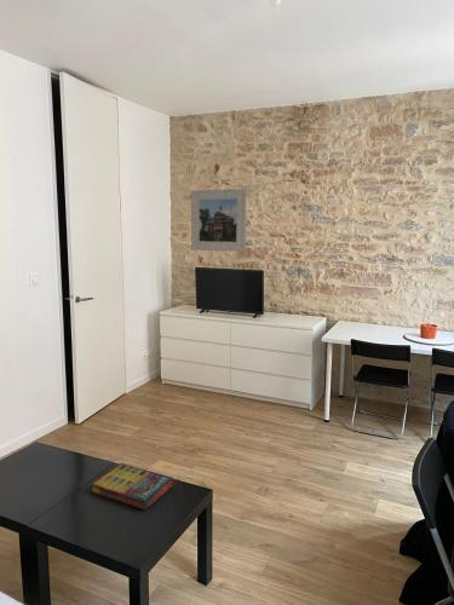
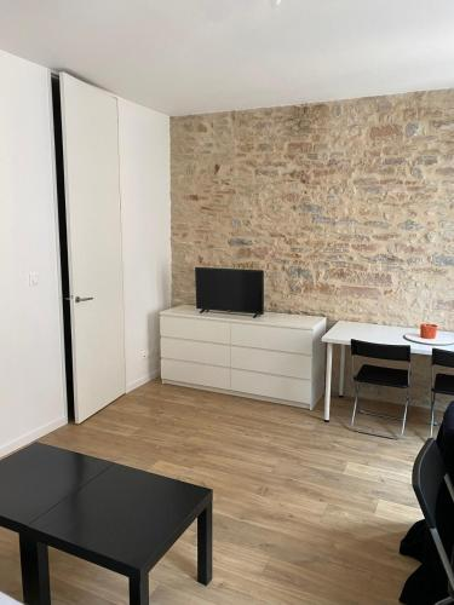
- game compilation box [90,462,174,511]
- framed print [190,188,247,253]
